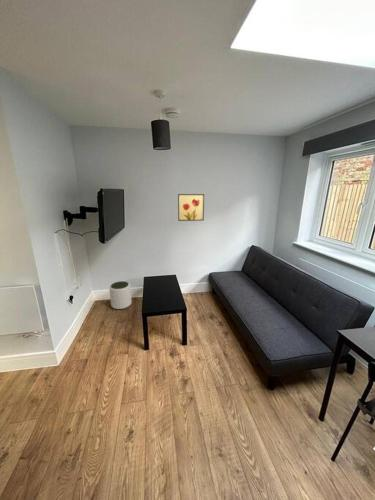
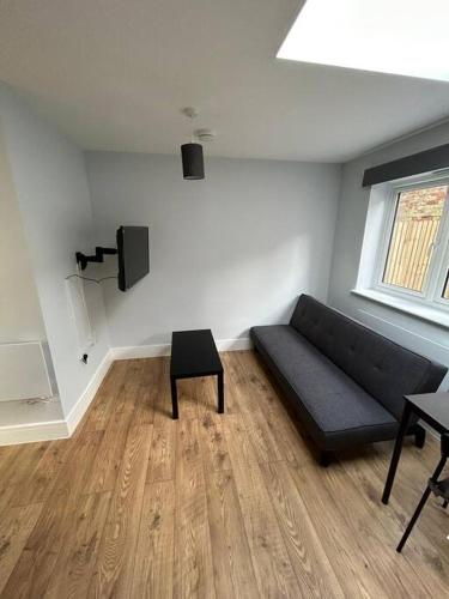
- wall art [177,193,205,222]
- plant pot [108,280,133,310]
